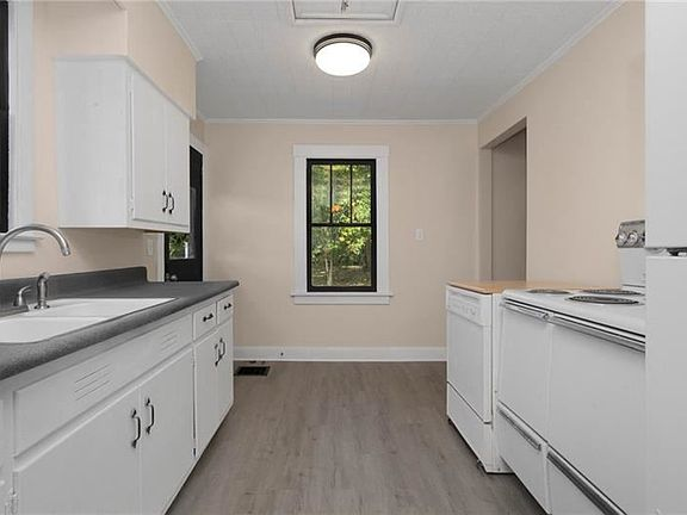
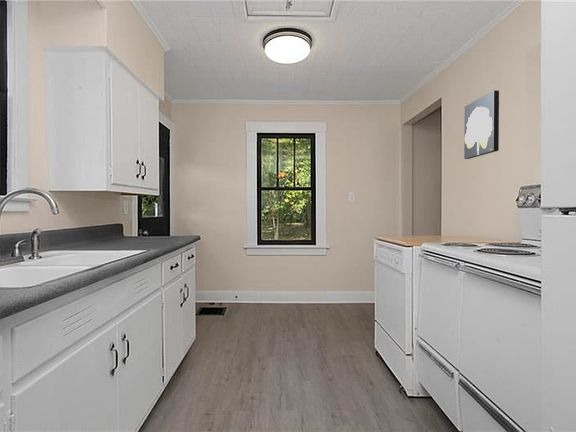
+ wall art [463,89,500,160]
